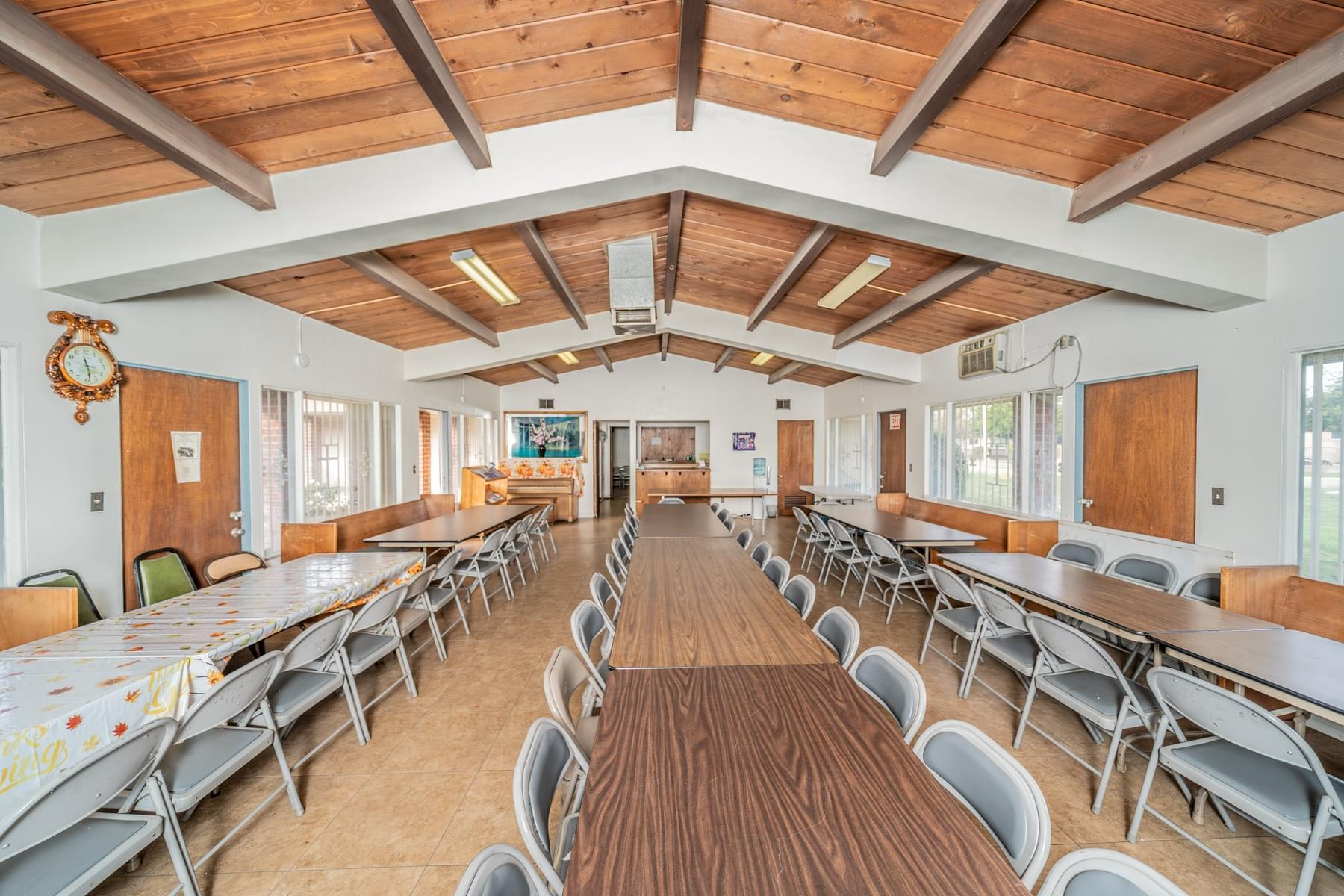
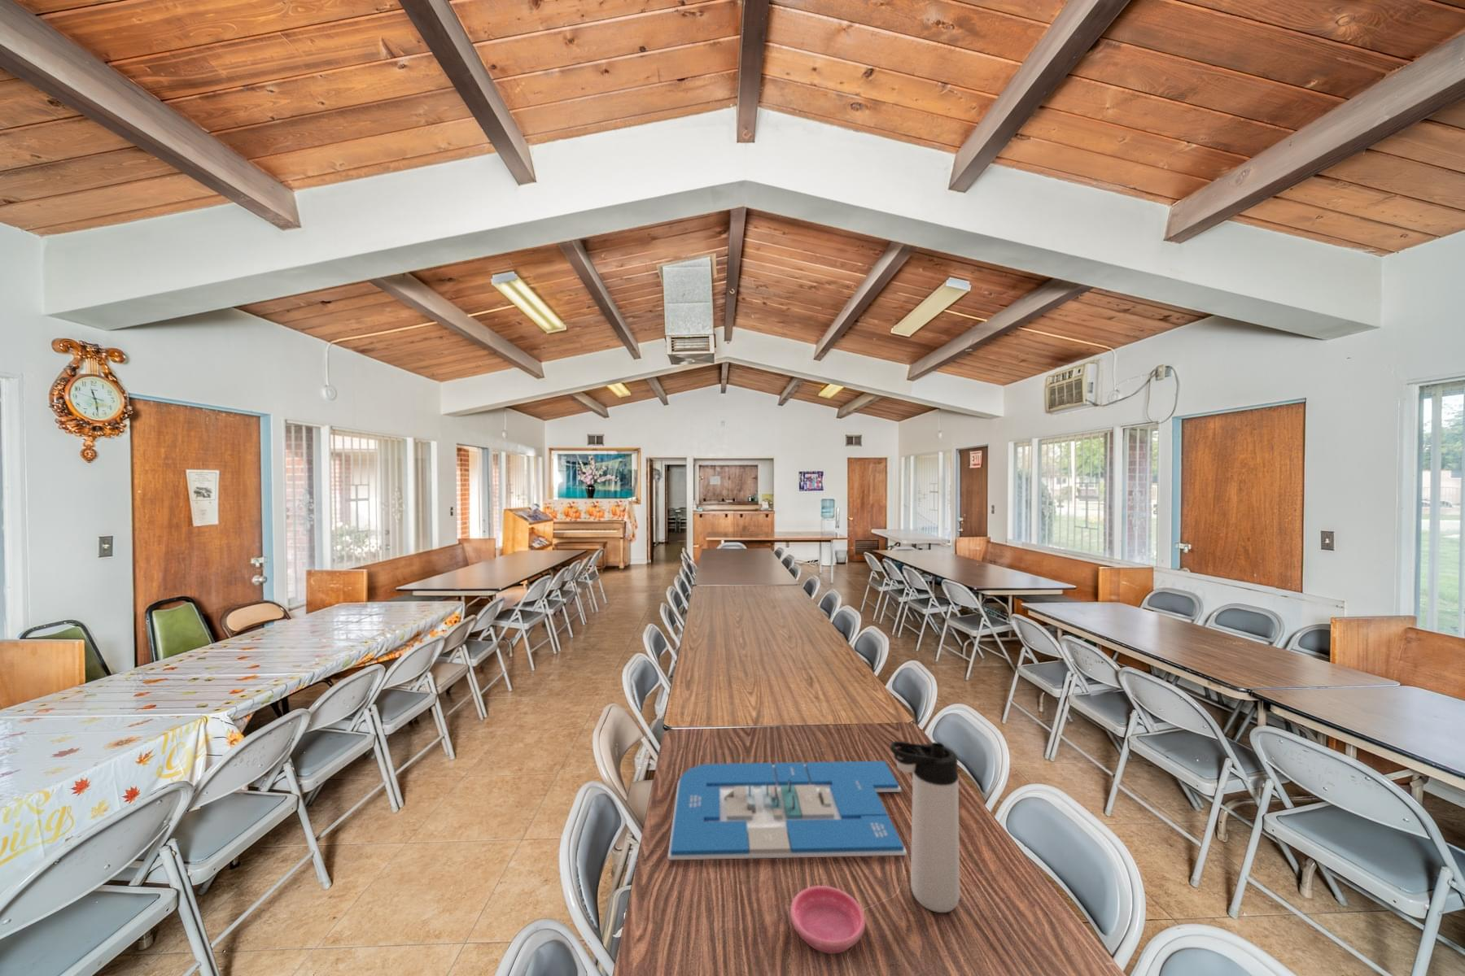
+ thermos bottle [889,740,960,914]
+ saucer [789,884,865,954]
+ board game [667,760,908,861]
